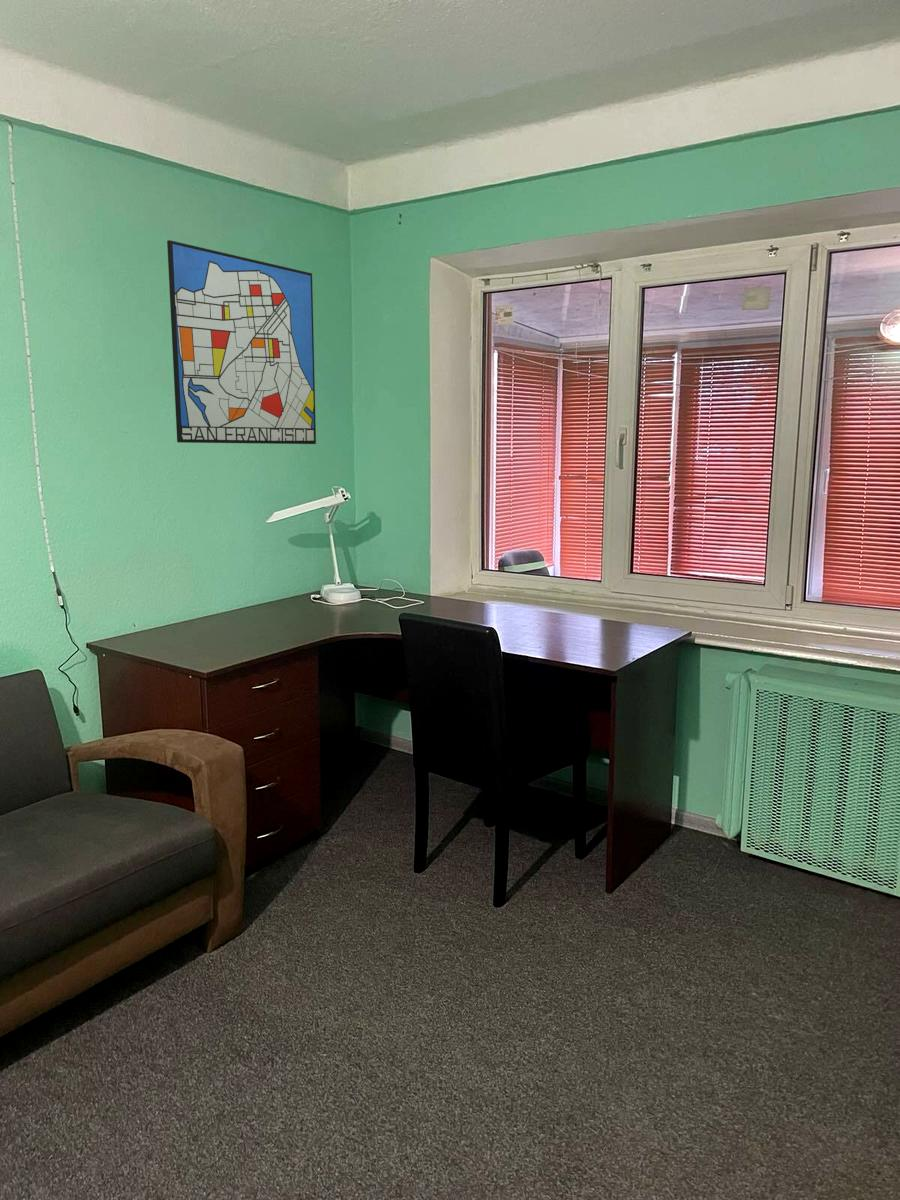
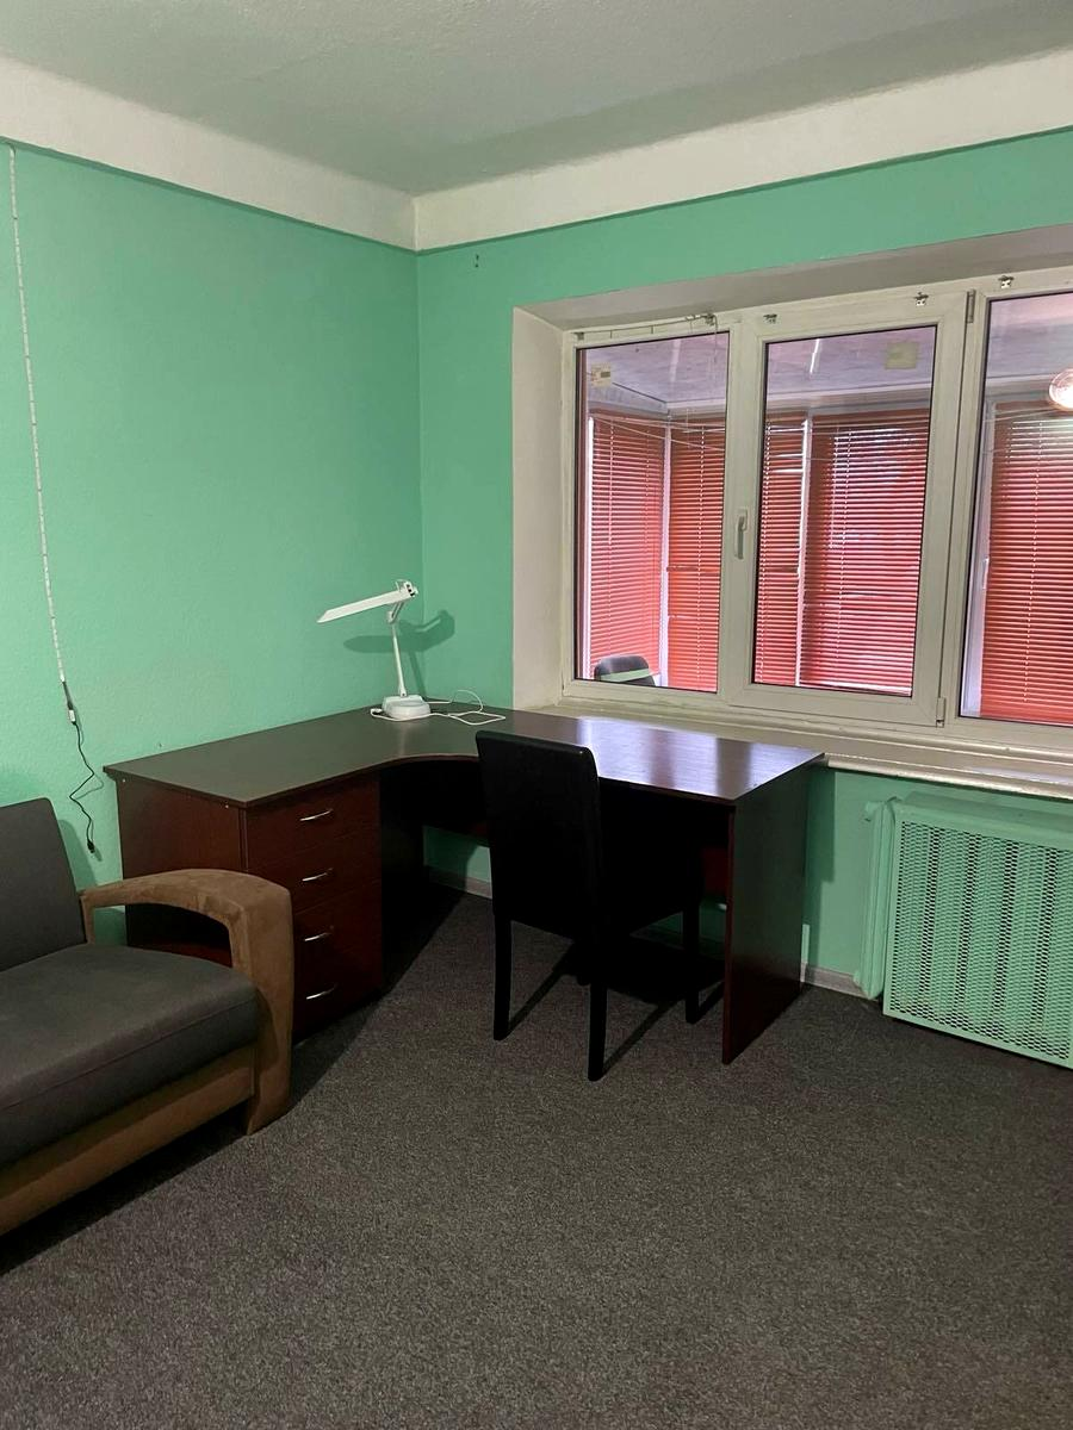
- wall art [166,239,317,445]
